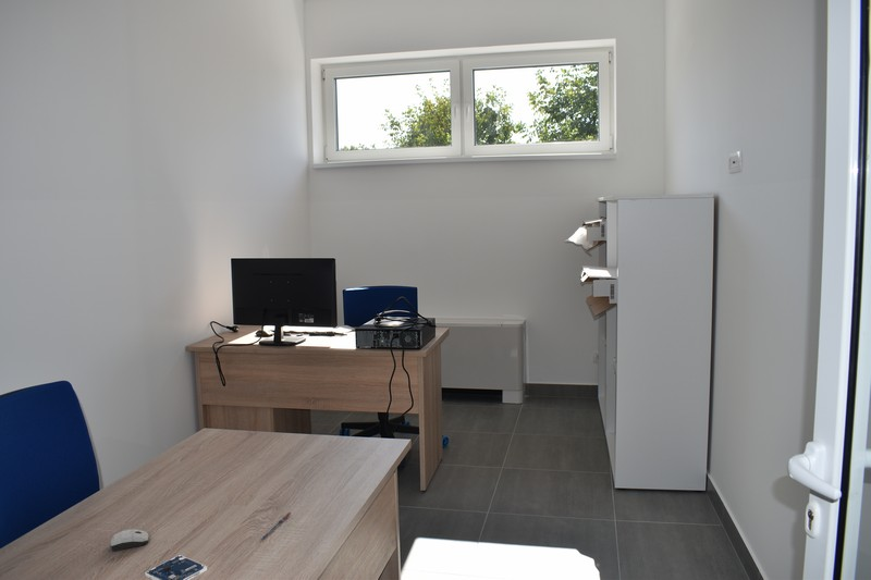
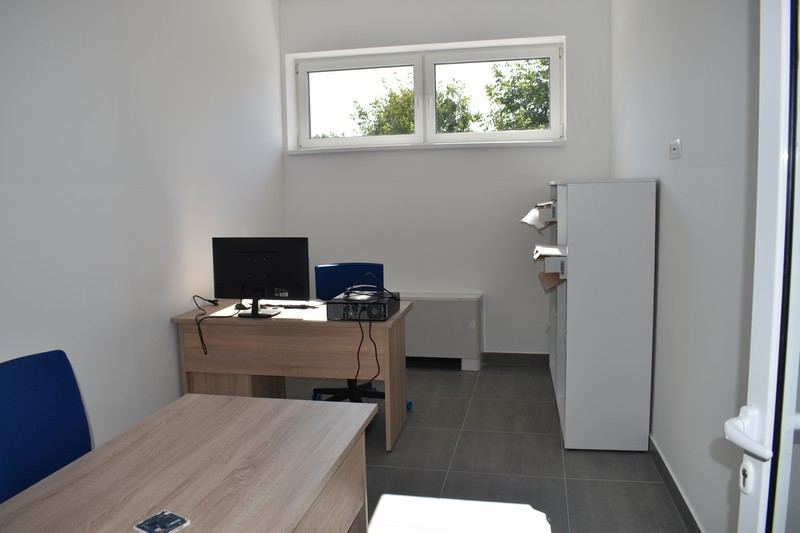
- pen [258,511,292,541]
- computer mouse [109,528,150,552]
